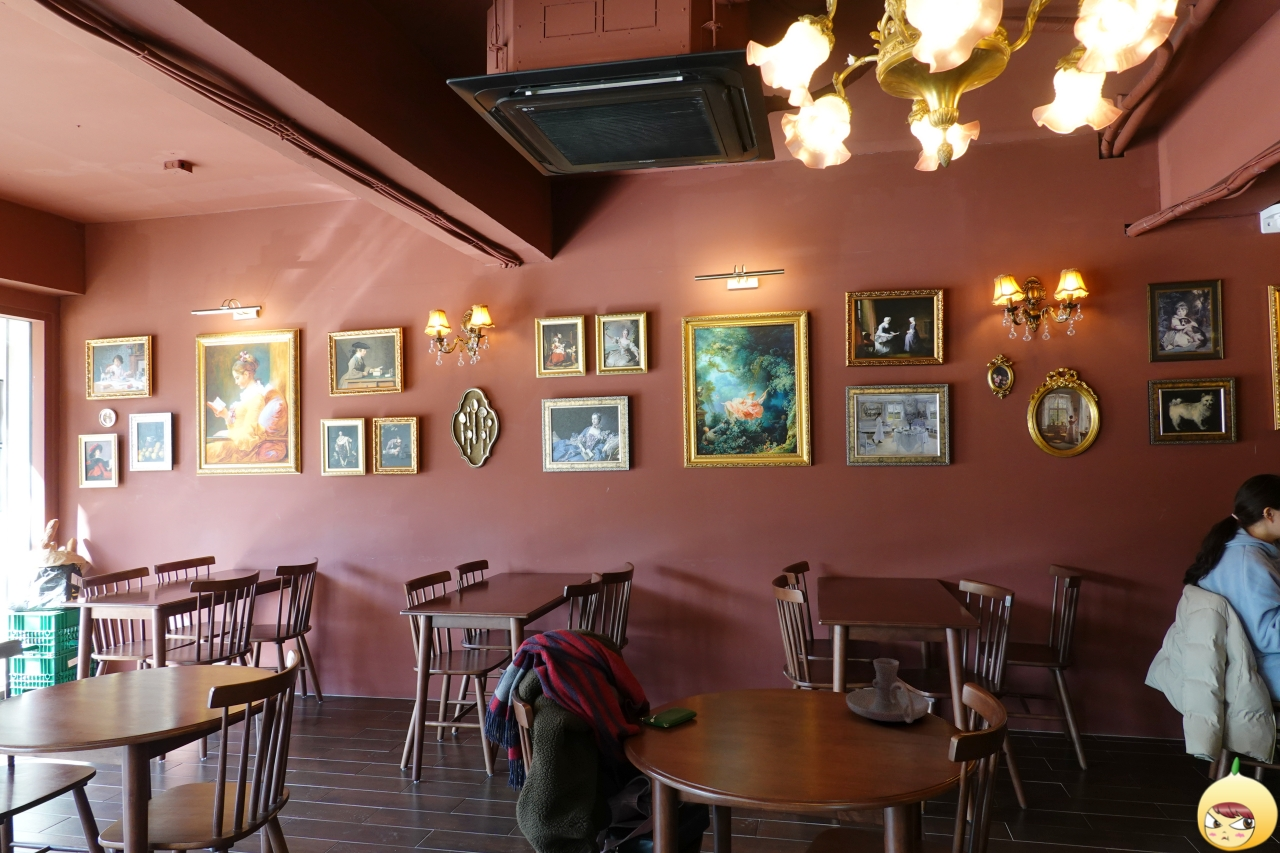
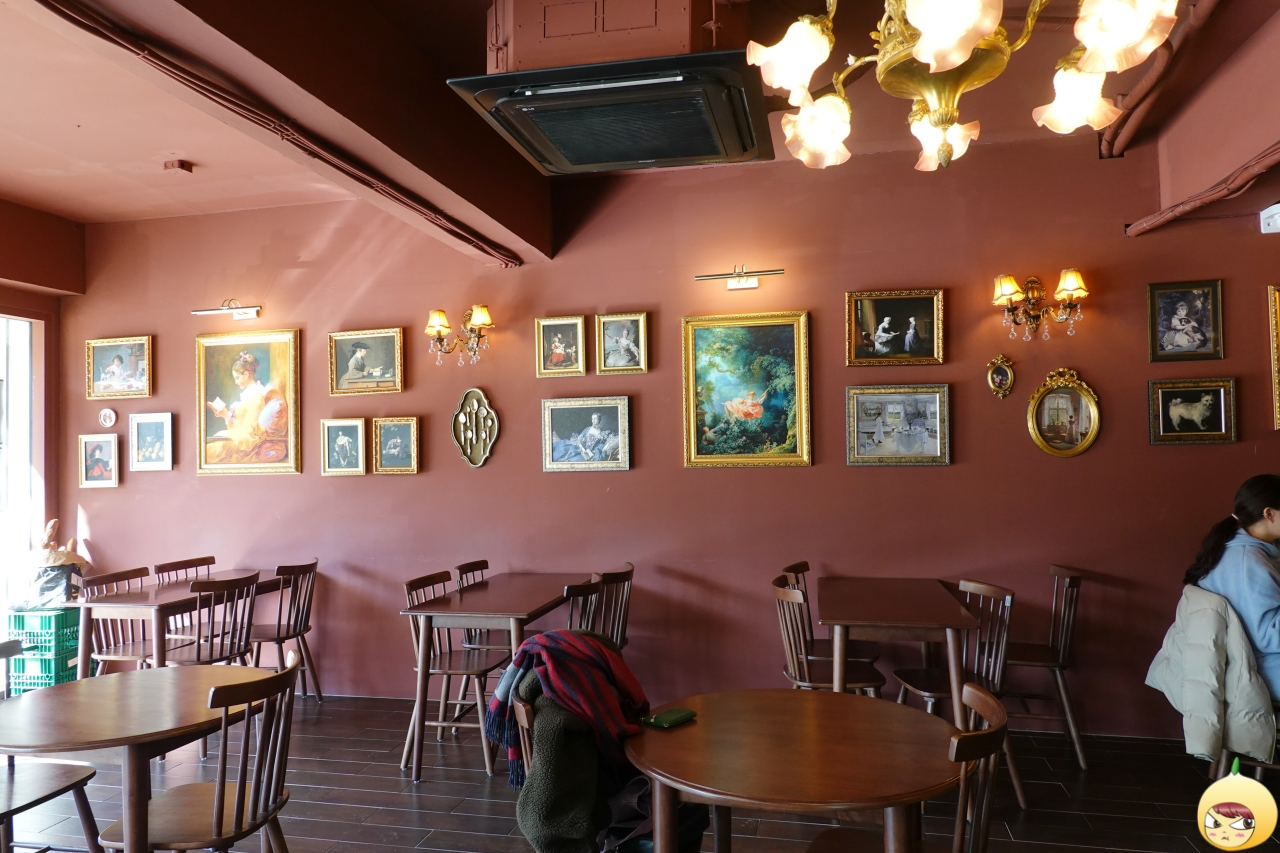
- candle holder [845,658,931,724]
